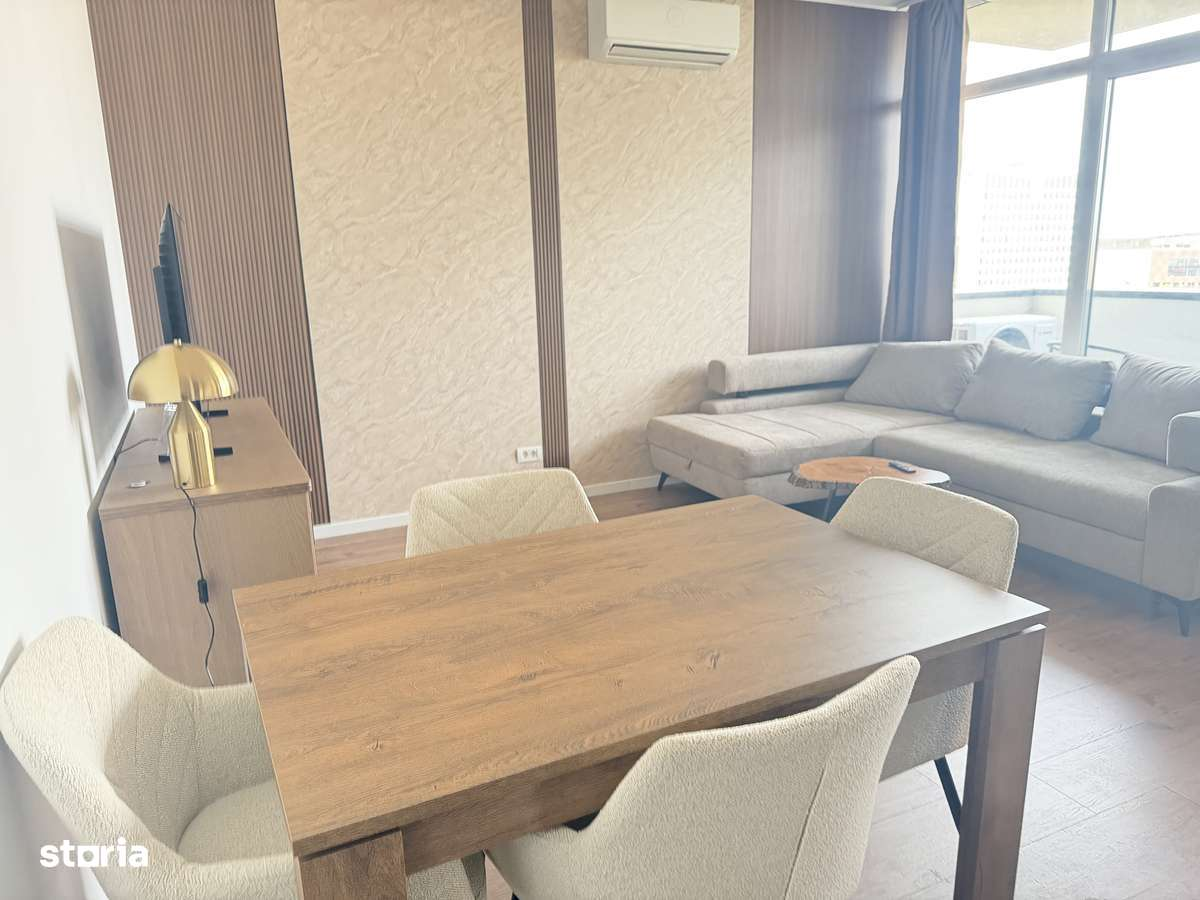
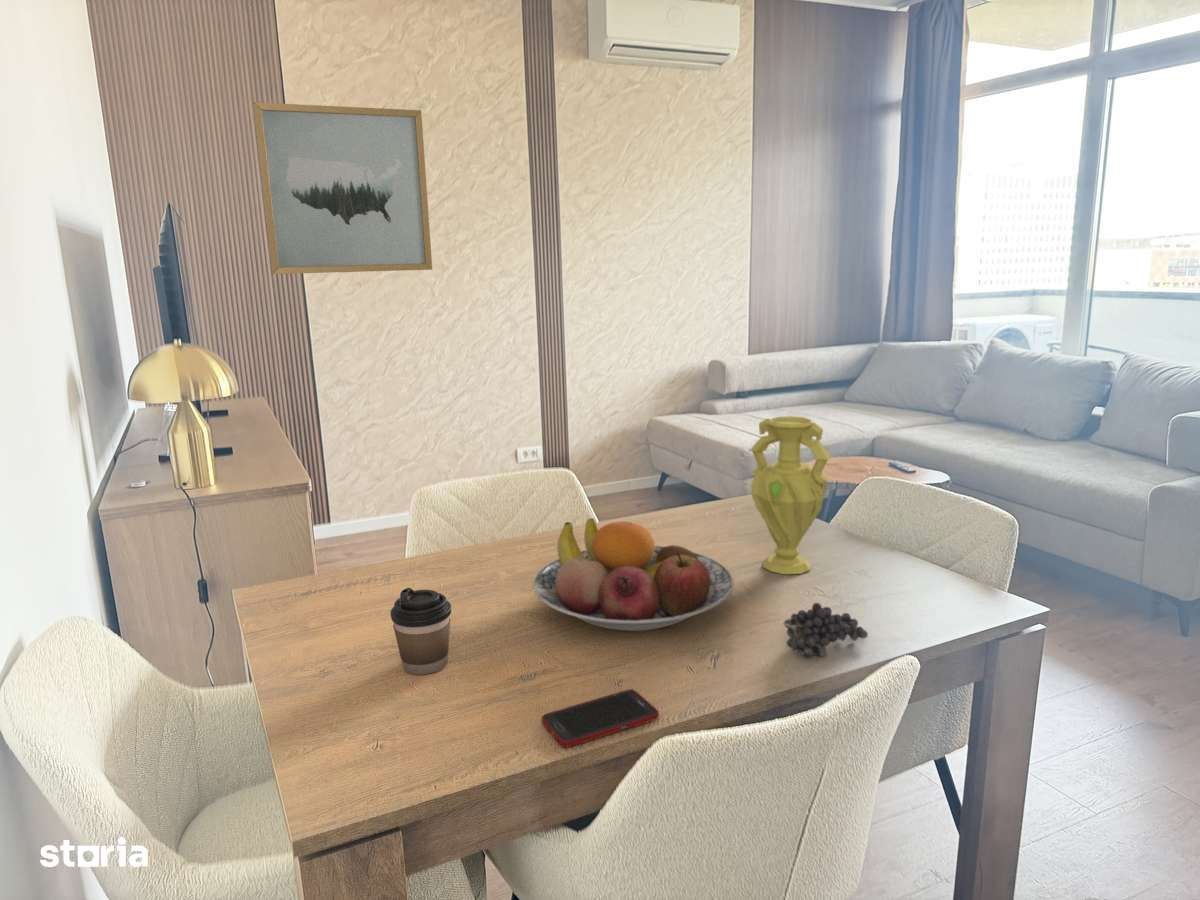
+ fruit [782,602,869,658]
+ wall art [252,101,433,275]
+ vase [748,415,833,575]
+ cell phone [541,688,660,749]
+ fruit bowl [533,517,735,632]
+ coffee cup [389,587,452,676]
